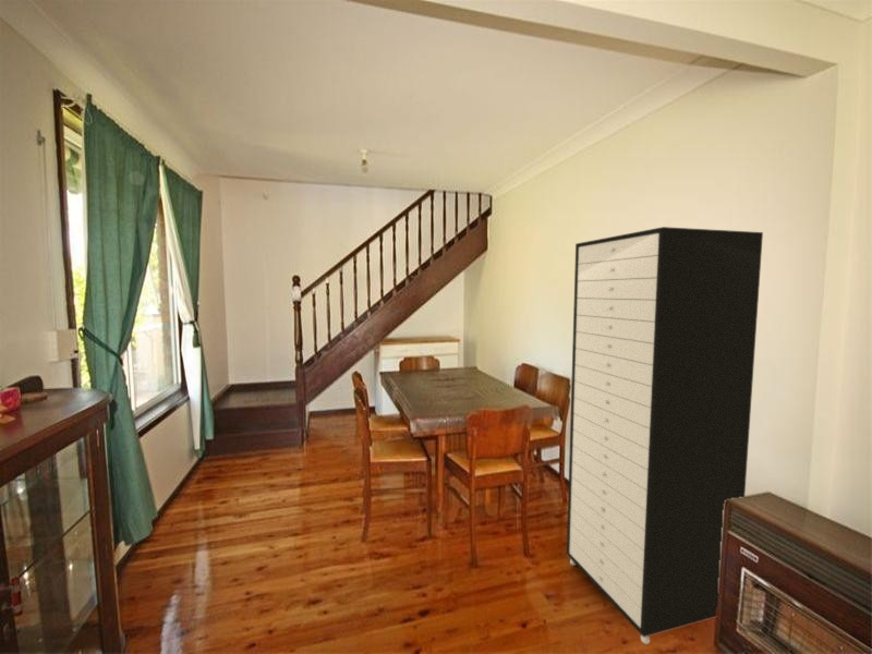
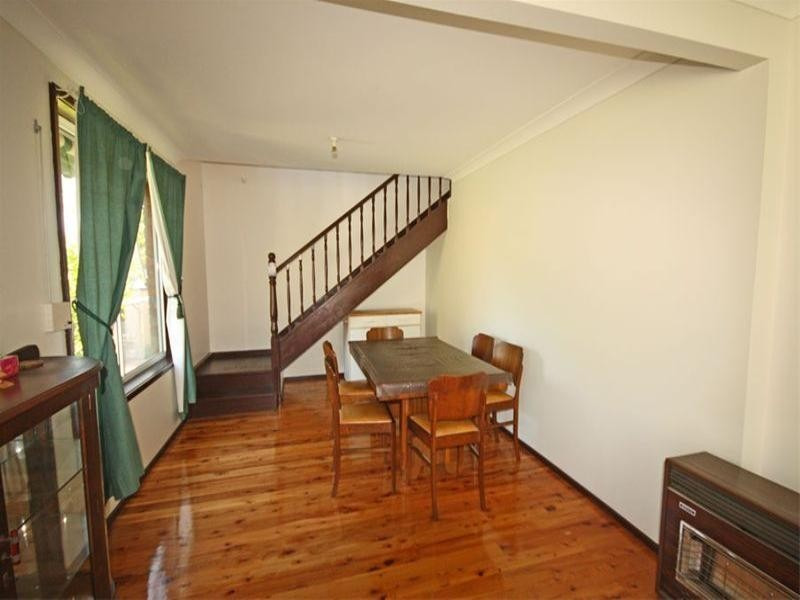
- storage cabinet [566,226,764,645]
